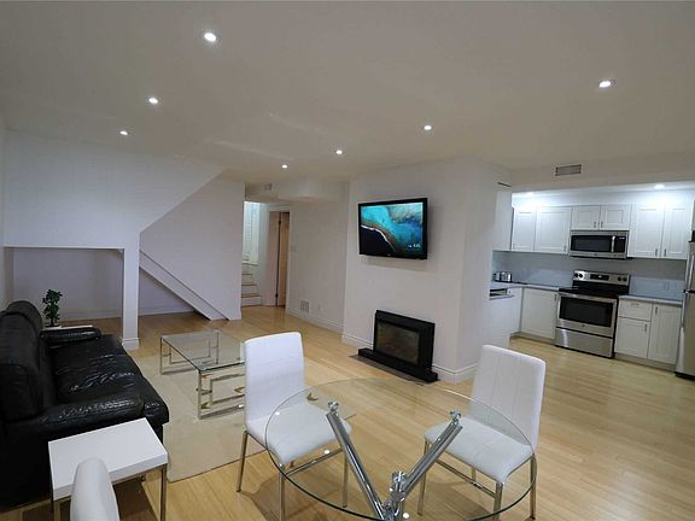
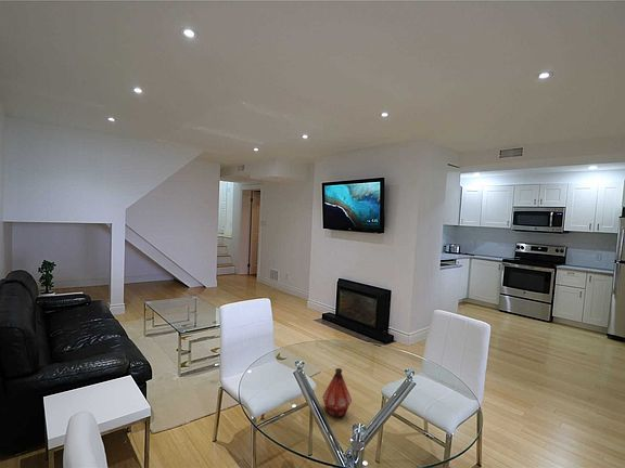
+ bottle [321,367,353,419]
